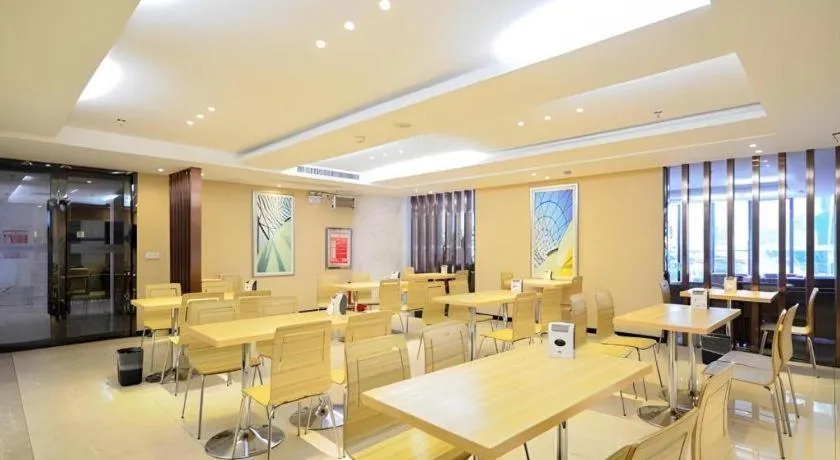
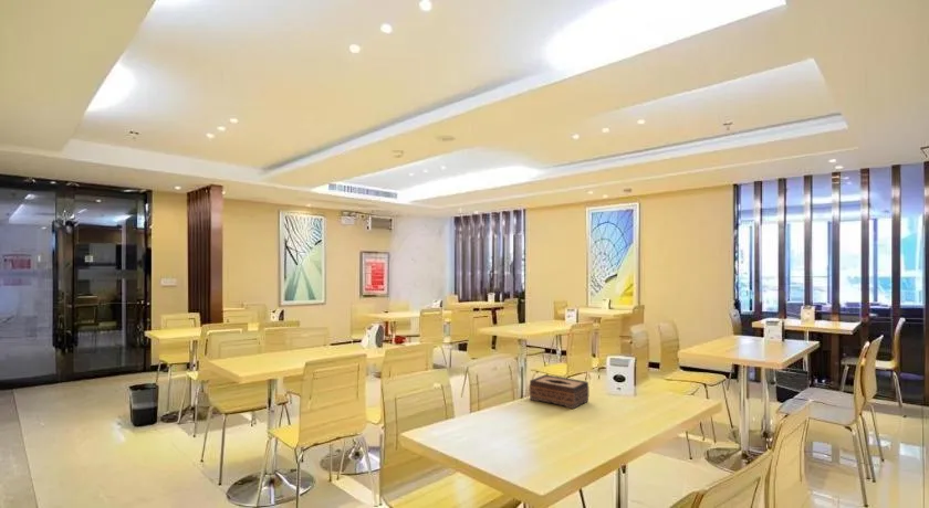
+ tissue box [529,373,589,410]
